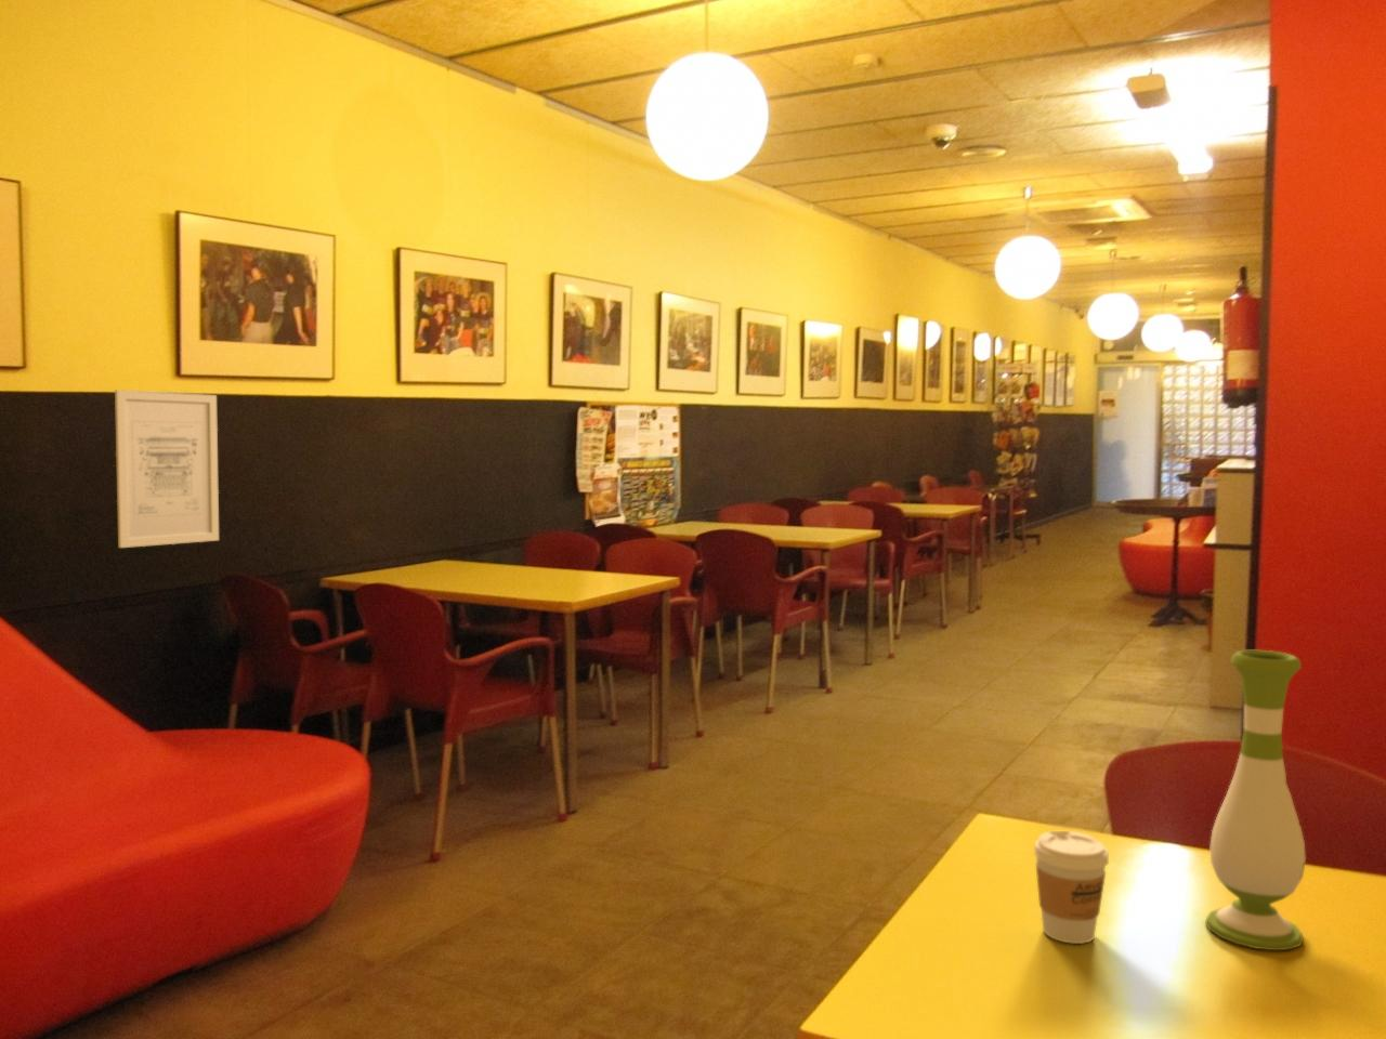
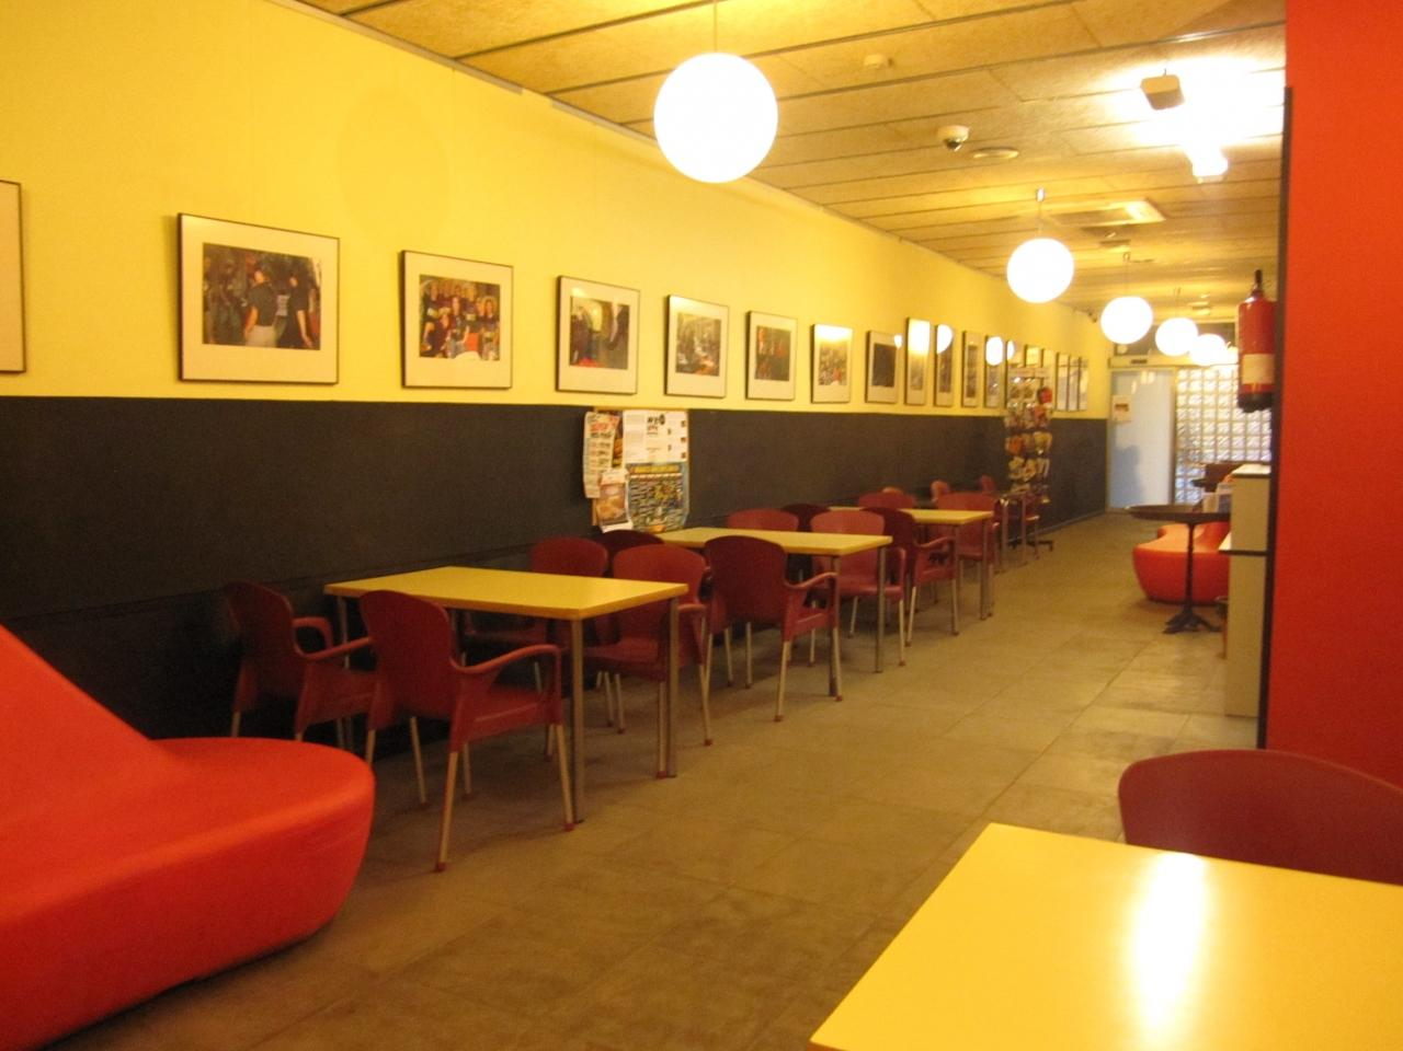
- vase [1204,649,1307,952]
- coffee cup [1033,831,1110,945]
- wall art [113,390,219,549]
